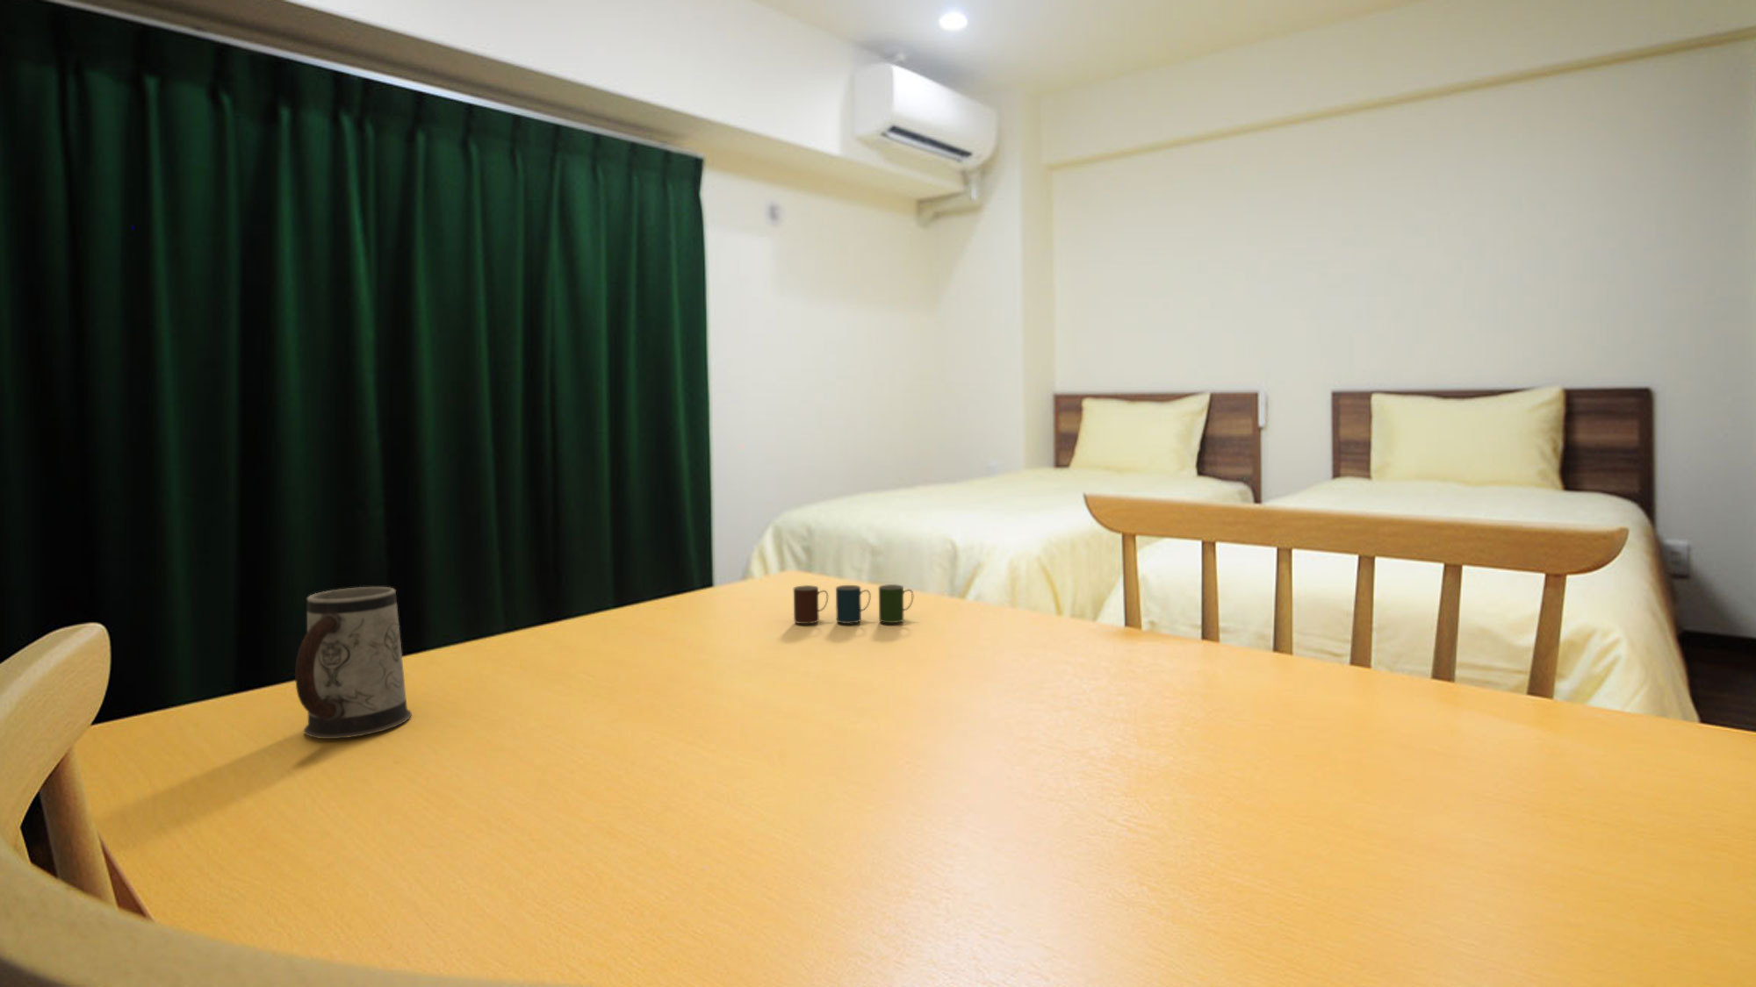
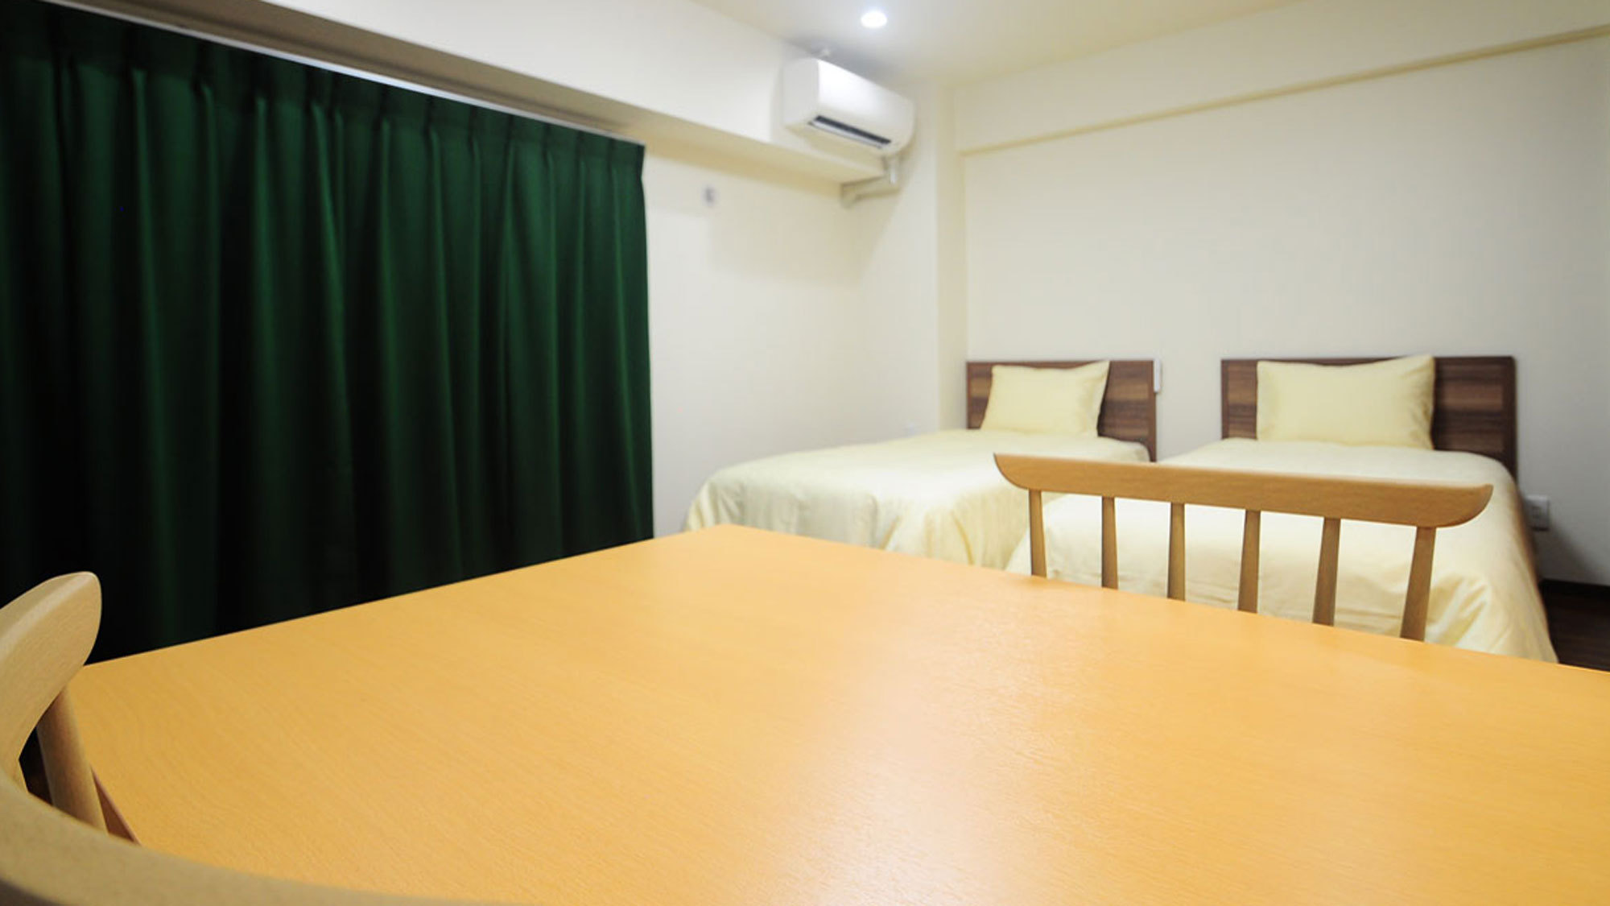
- cup [792,583,914,624]
- mug [294,586,412,740]
